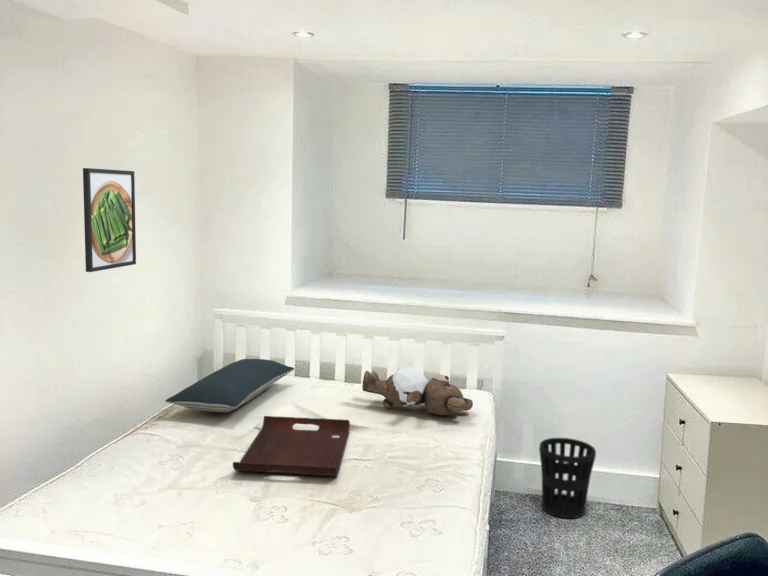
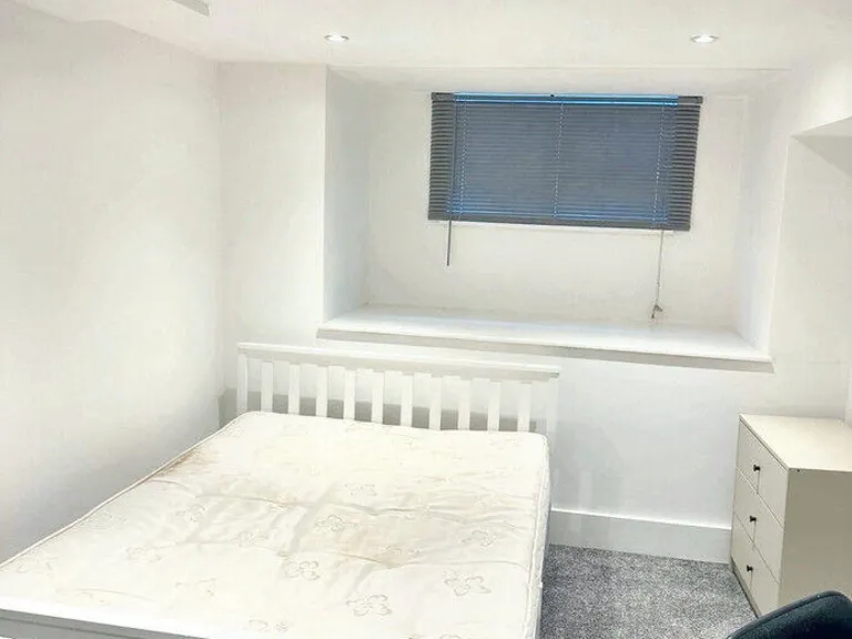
- pillow [164,358,295,413]
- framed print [82,167,137,273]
- wastebasket [538,437,597,520]
- teddy bear [361,366,474,416]
- serving tray [232,415,351,477]
